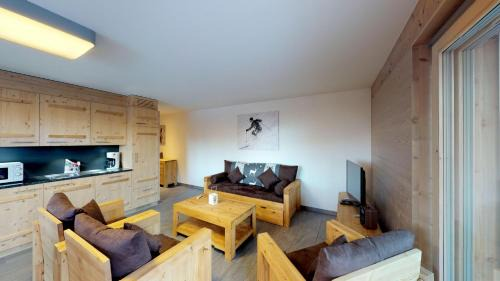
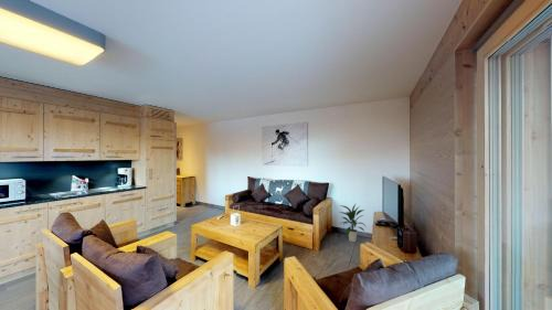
+ indoor plant [338,203,368,243]
